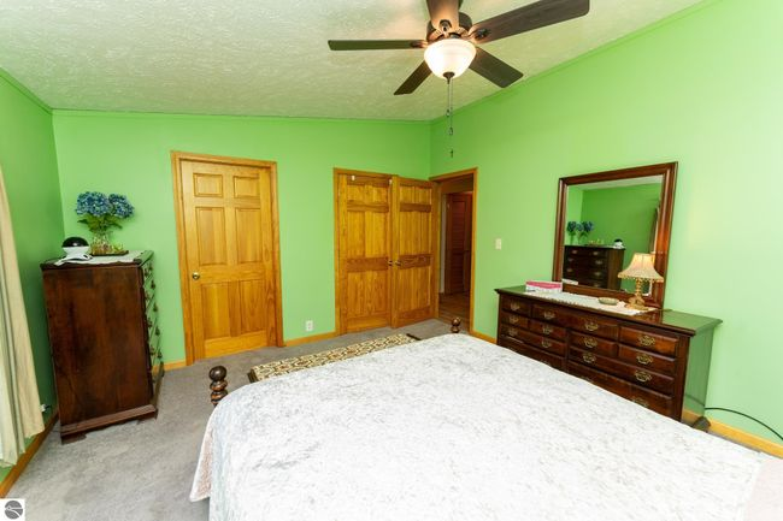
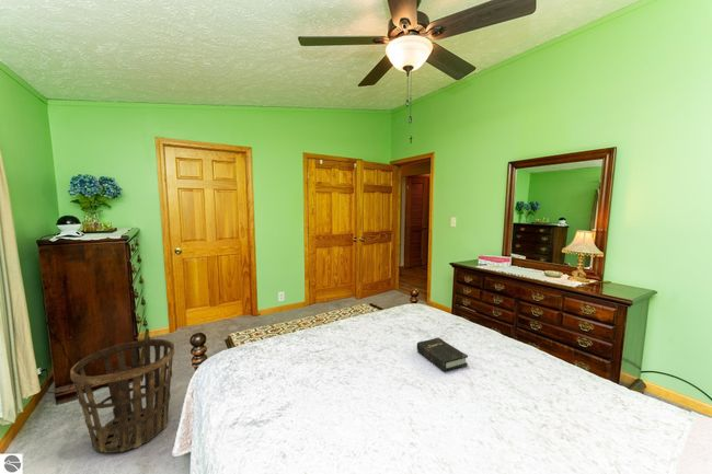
+ hardback book [416,336,469,372]
+ basket [69,338,175,453]
